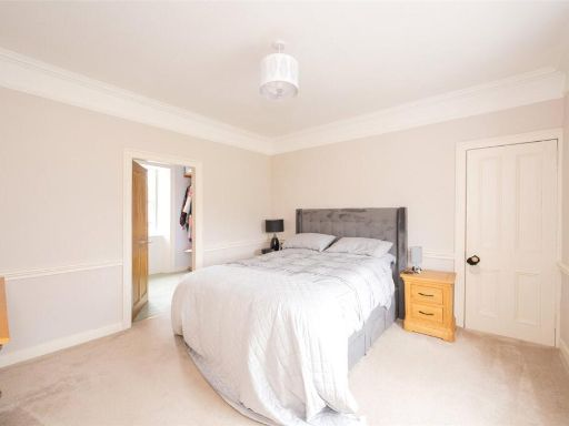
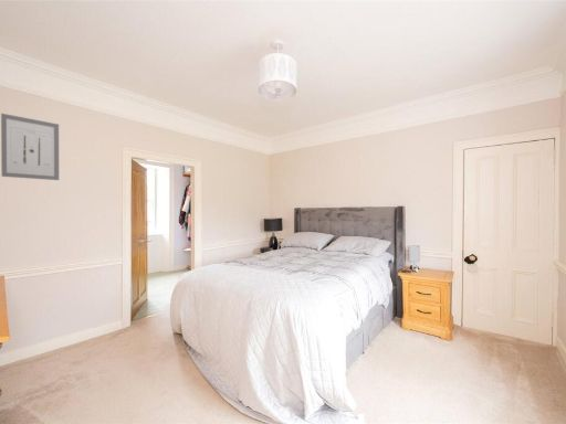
+ wall art [0,113,60,181]
